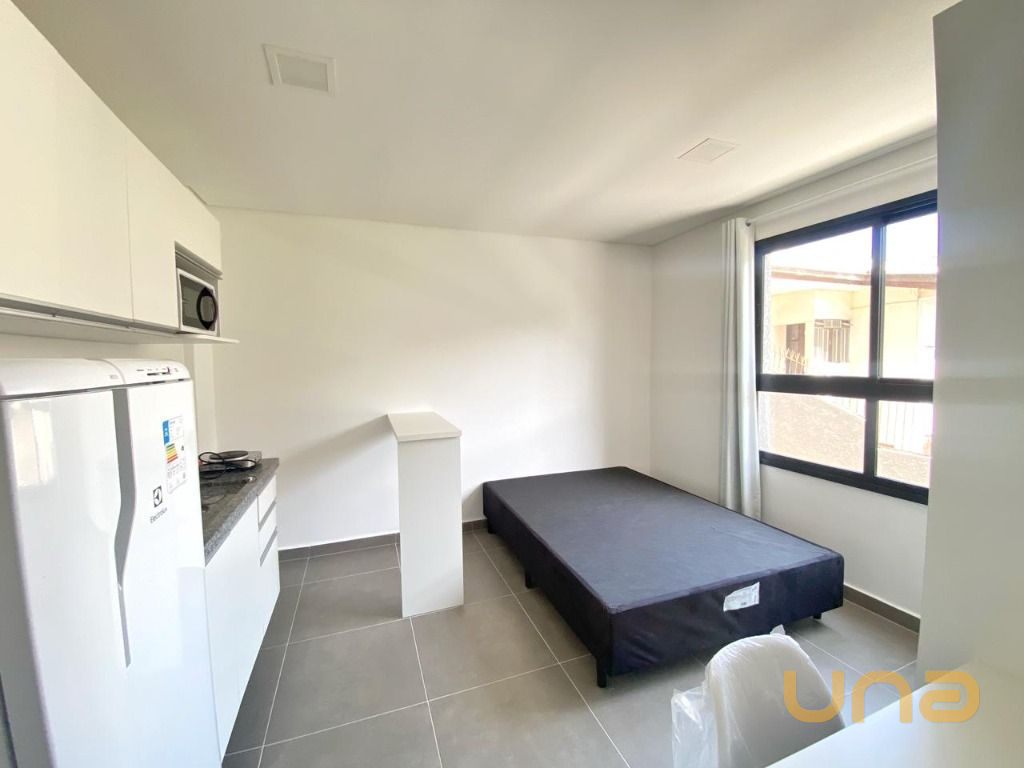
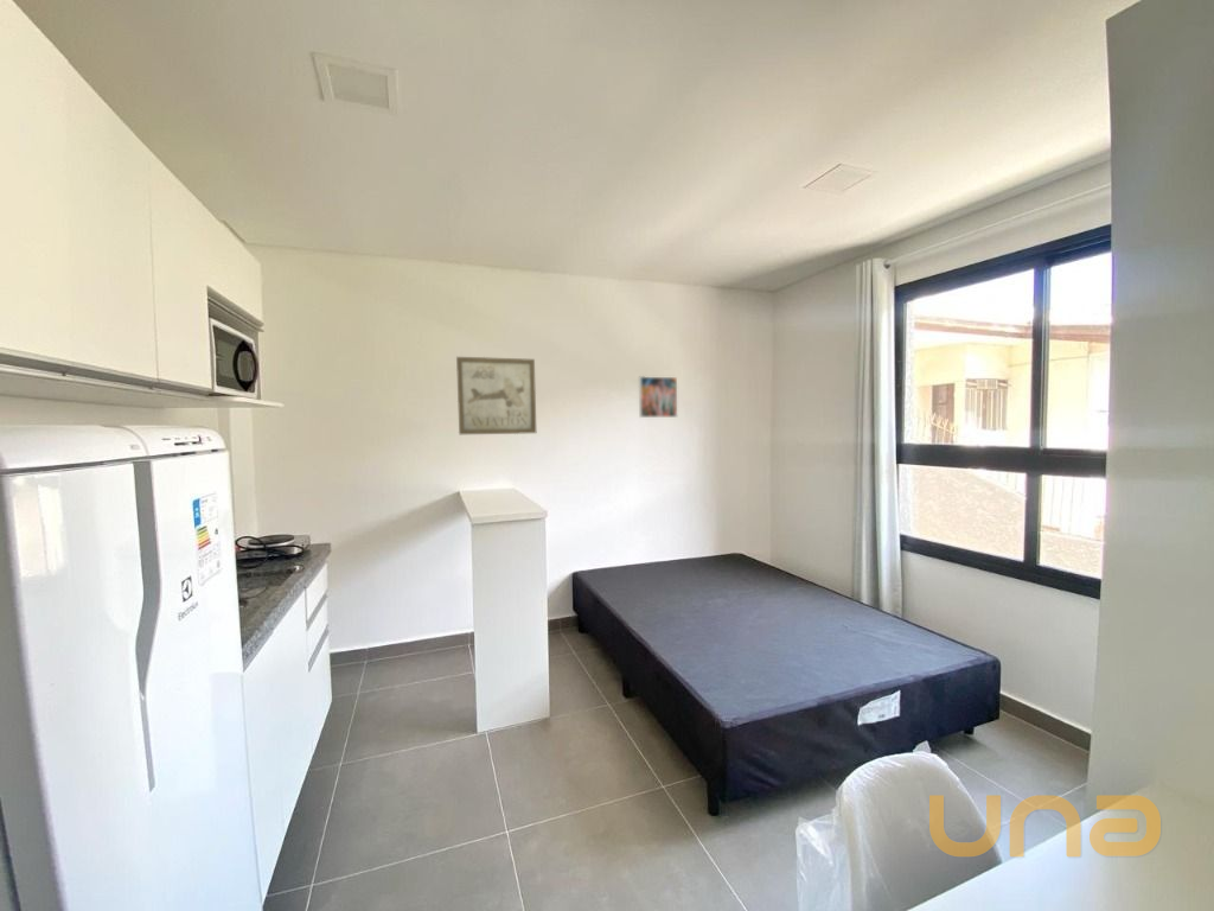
+ wall art [455,356,537,435]
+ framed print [638,375,678,419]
